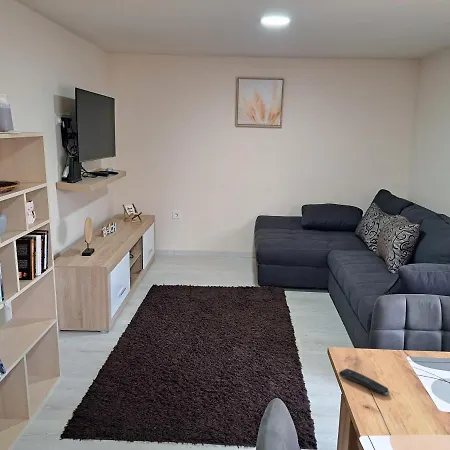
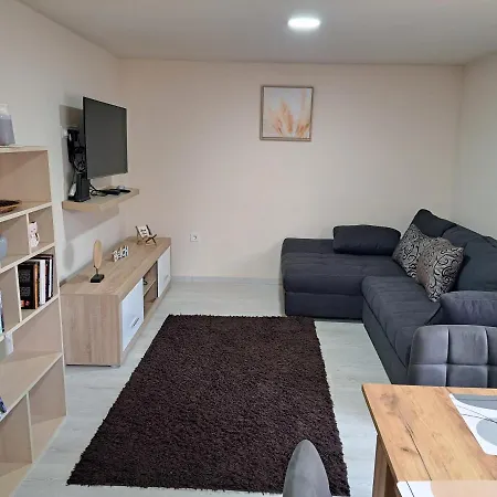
- remote control [338,368,391,396]
